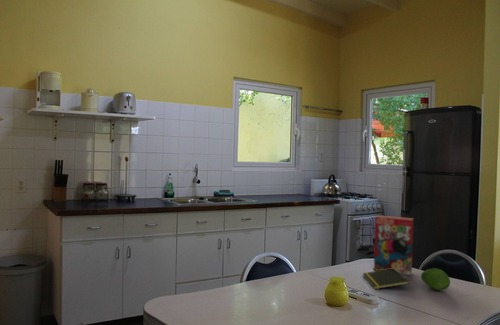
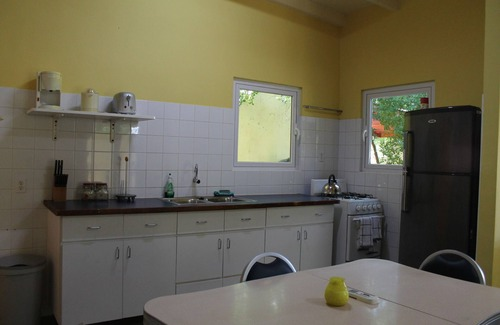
- cereal box [373,214,414,276]
- fruit [420,267,451,292]
- notepad [362,268,410,290]
